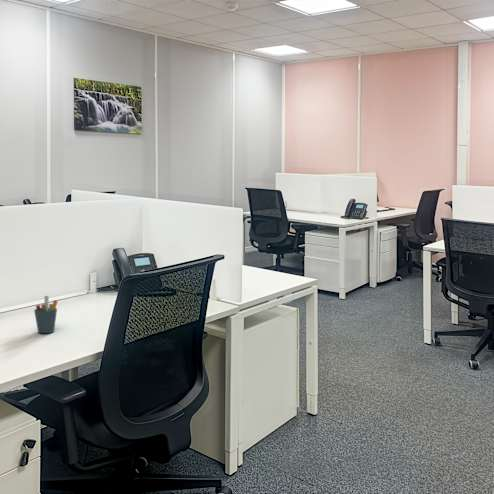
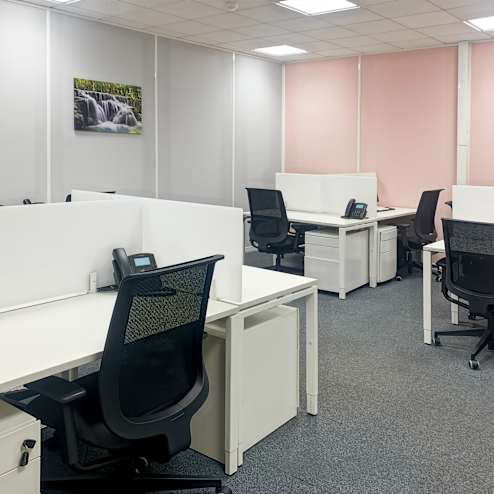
- pen holder [33,295,59,334]
